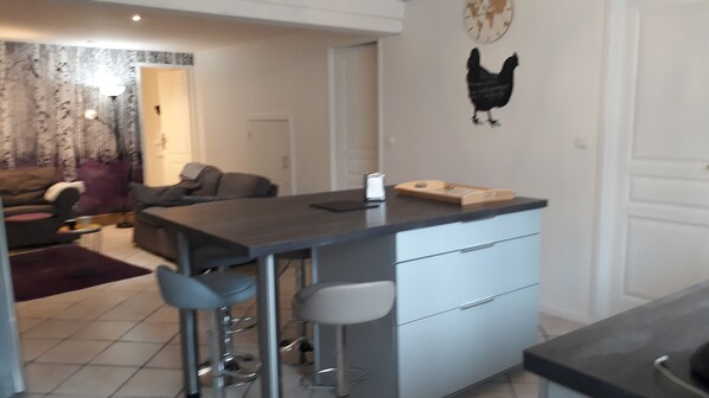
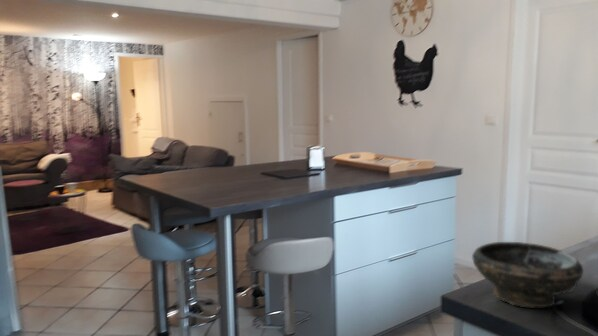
+ bowl [471,241,584,309]
